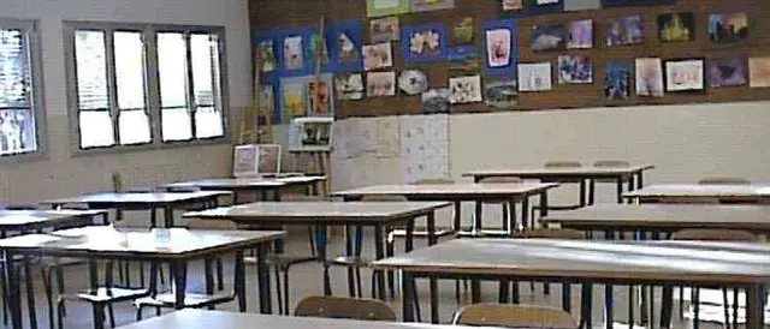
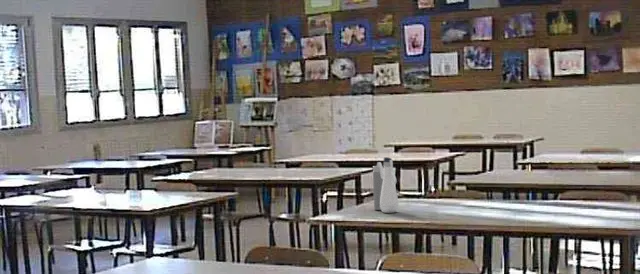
+ water bottle [372,156,400,214]
